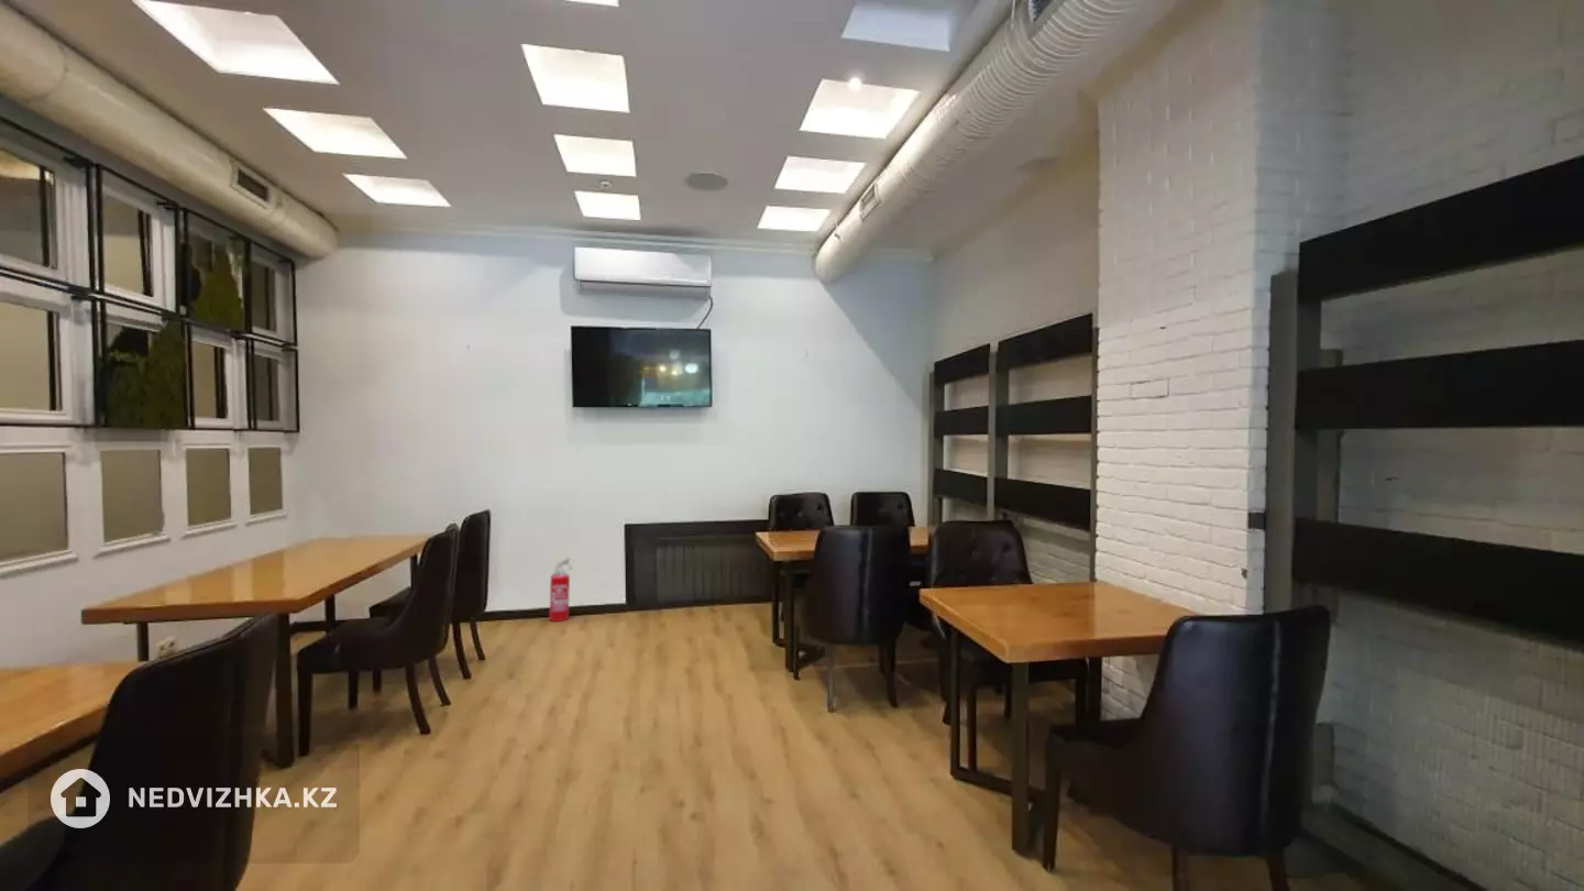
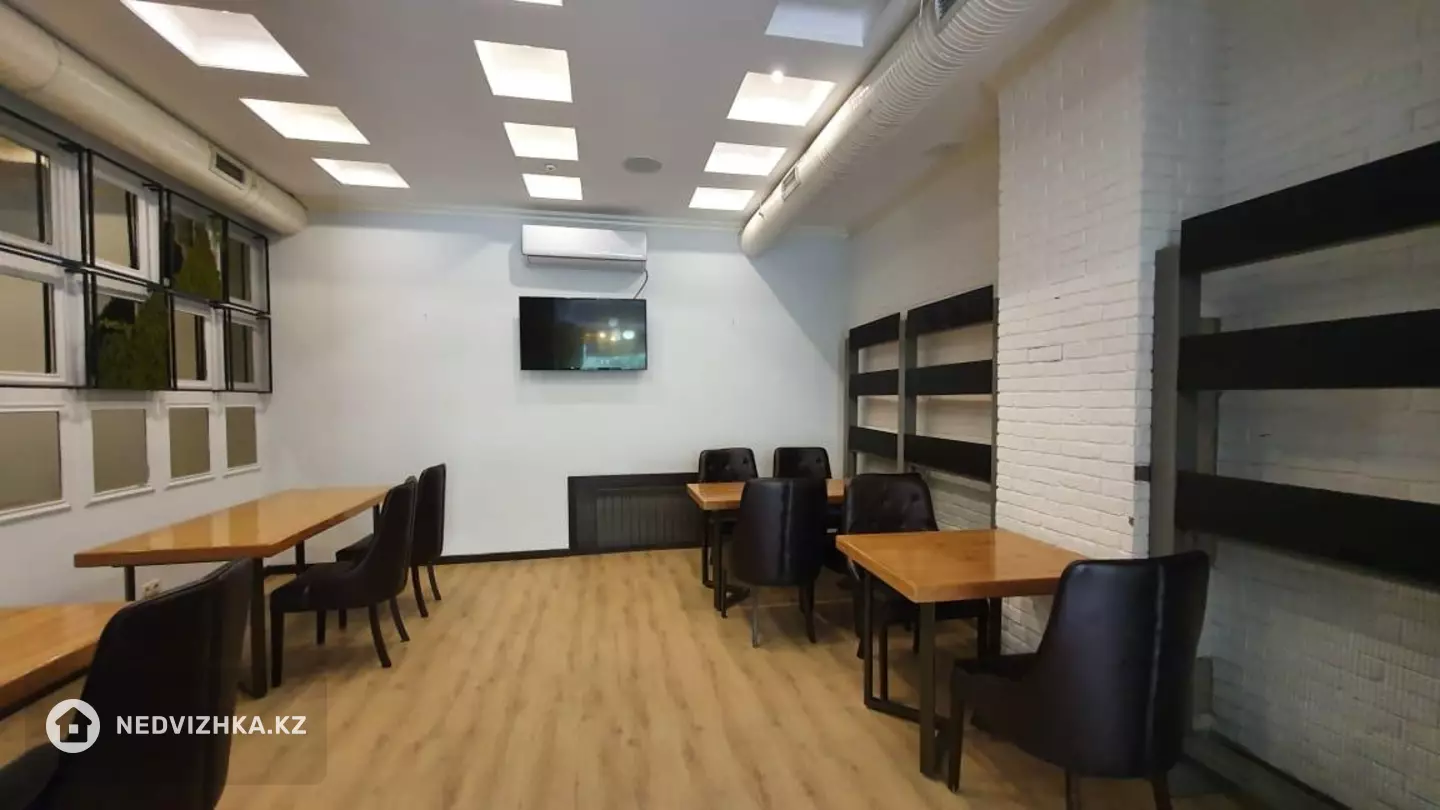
- fire extinguisher [549,557,575,623]
